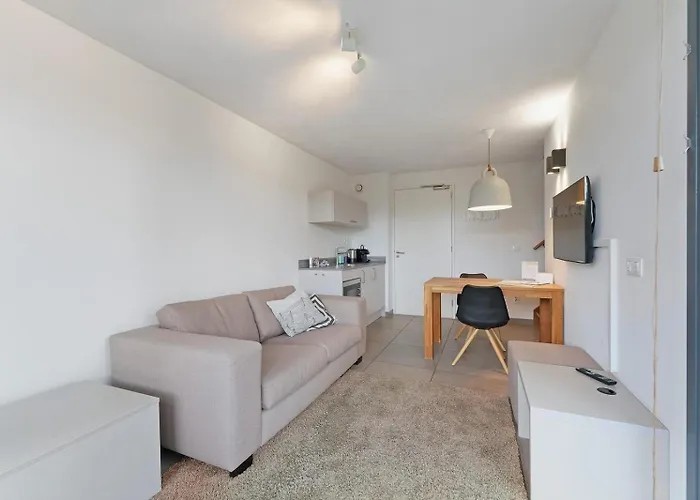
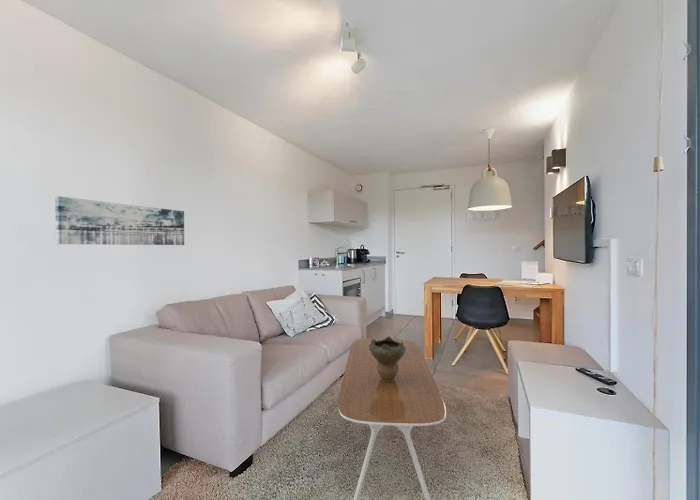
+ wall art [54,195,185,246]
+ decorative bowl [369,336,406,382]
+ coffee table [338,338,447,500]
